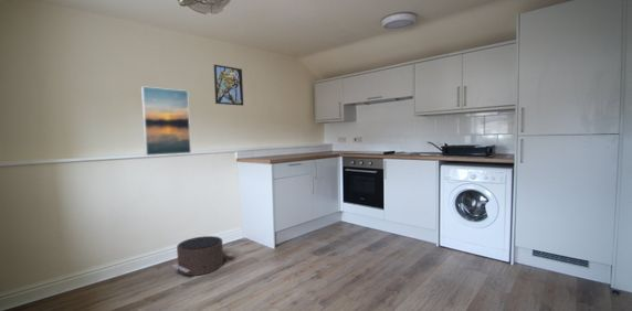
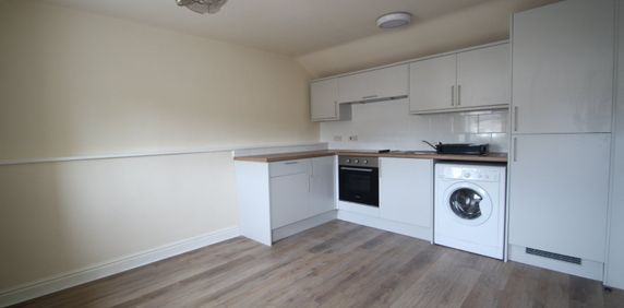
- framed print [213,64,244,107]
- pouf [171,235,234,277]
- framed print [140,85,192,157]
